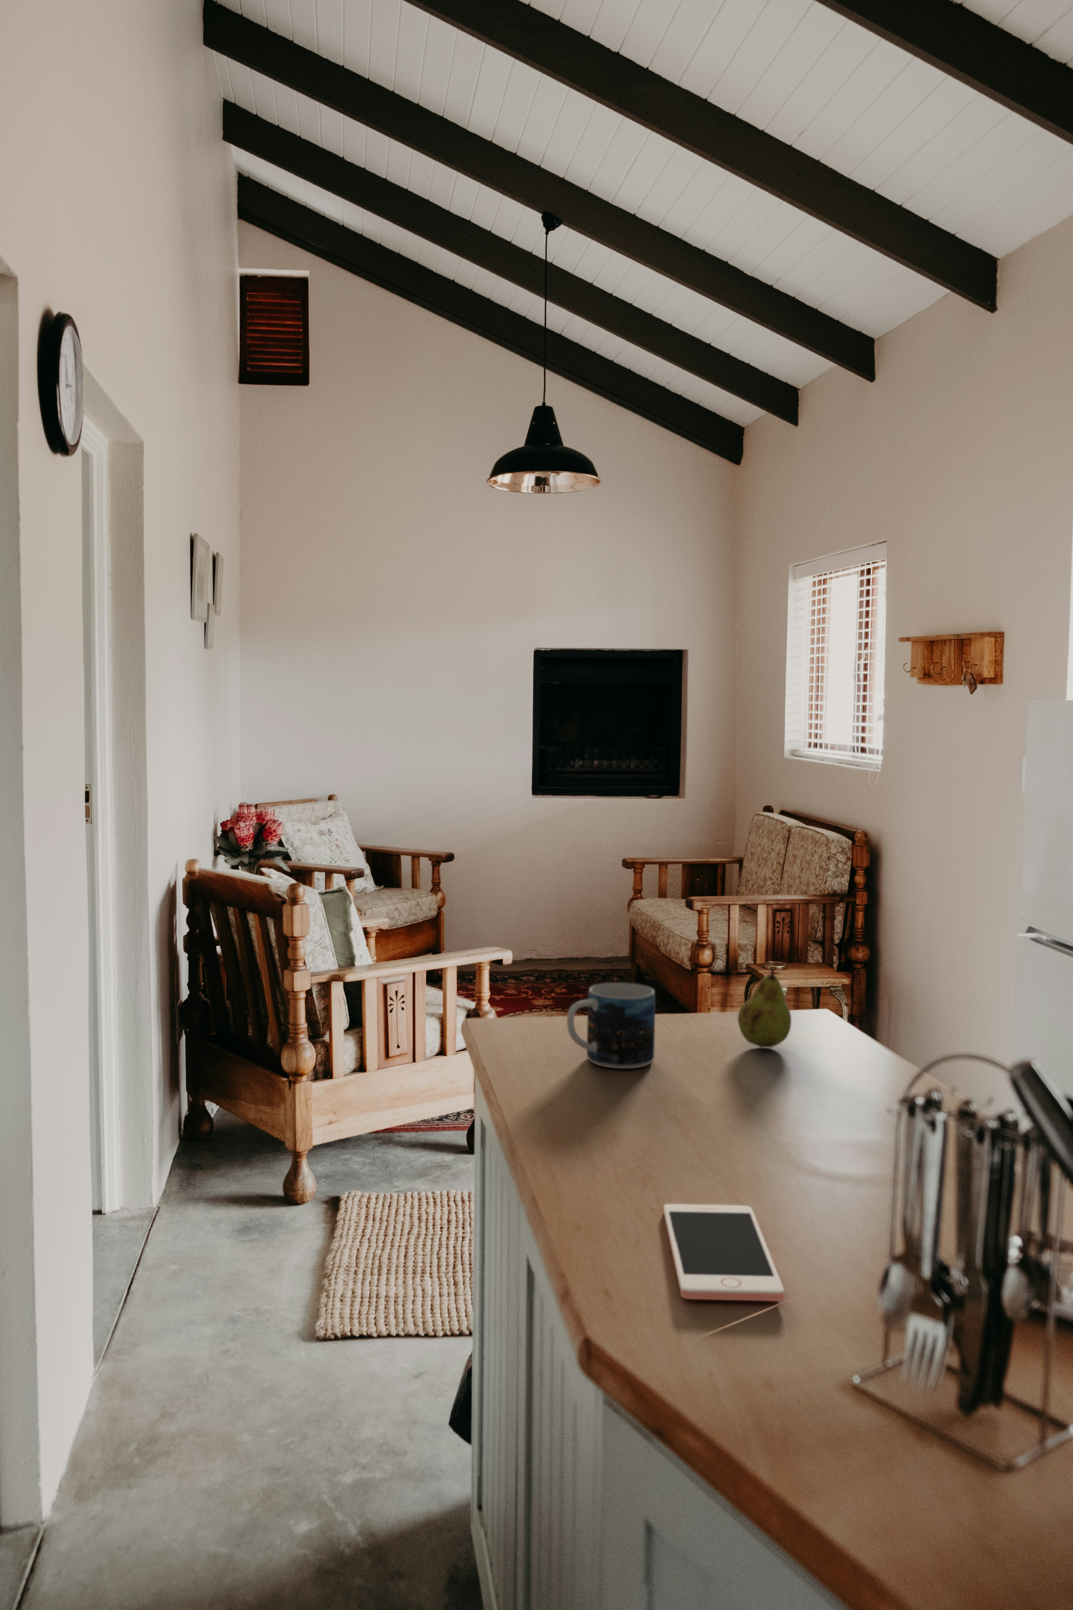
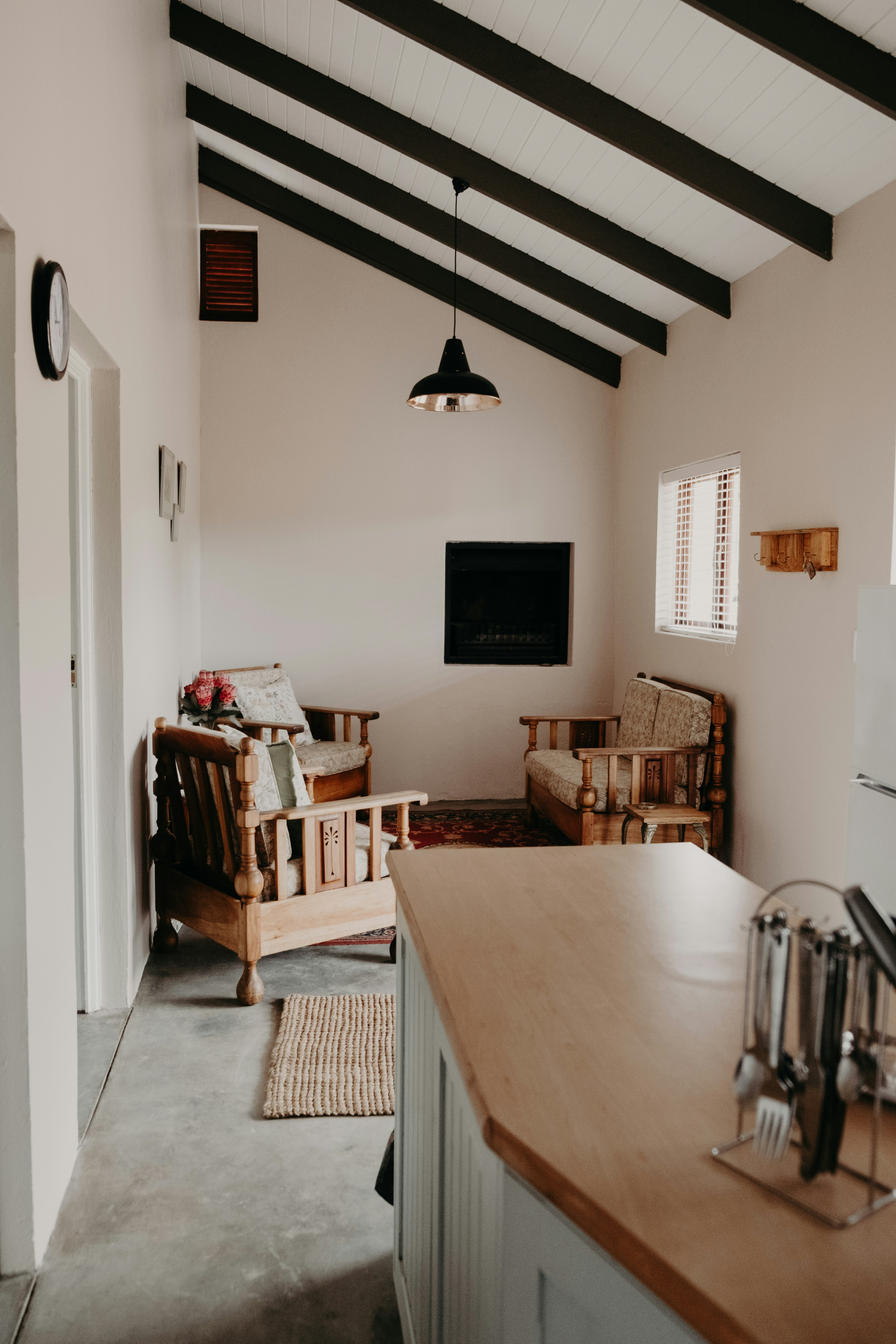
- cell phone [662,1204,784,1301]
- fruit [738,968,792,1048]
- mug [566,982,655,1069]
